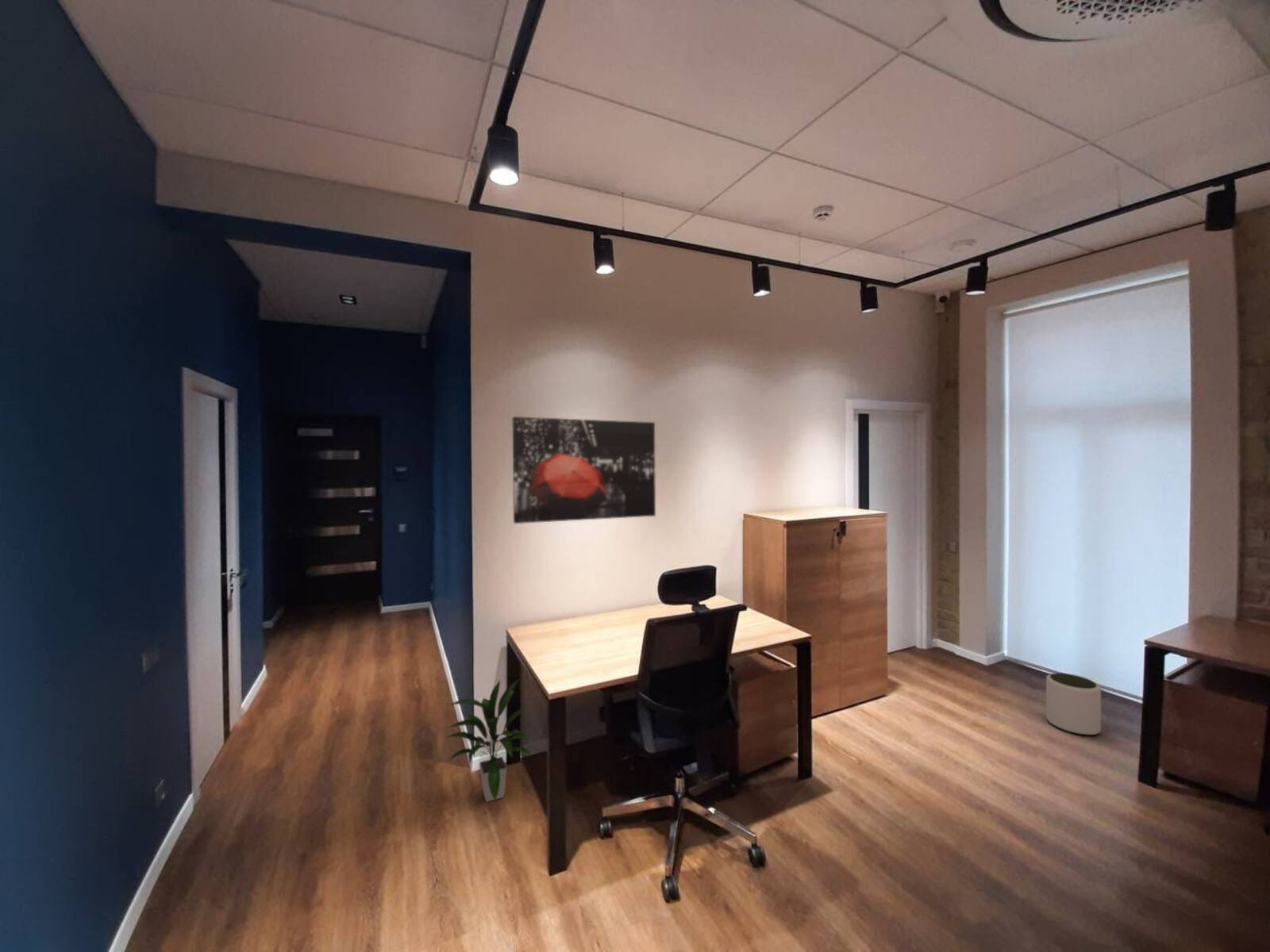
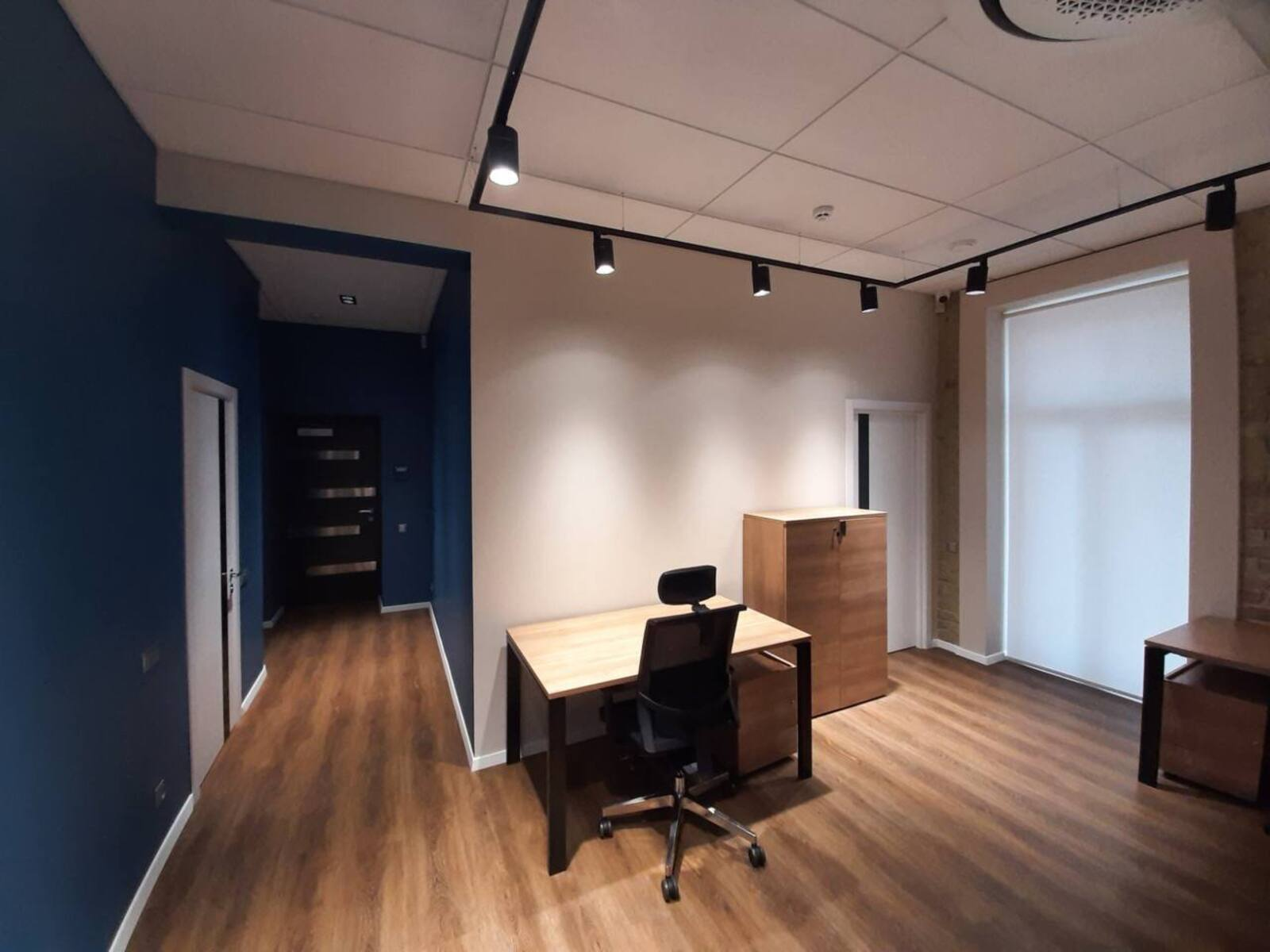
- plant pot [1045,672,1102,735]
- indoor plant [443,678,534,803]
- wall art [512,416,656,524]
